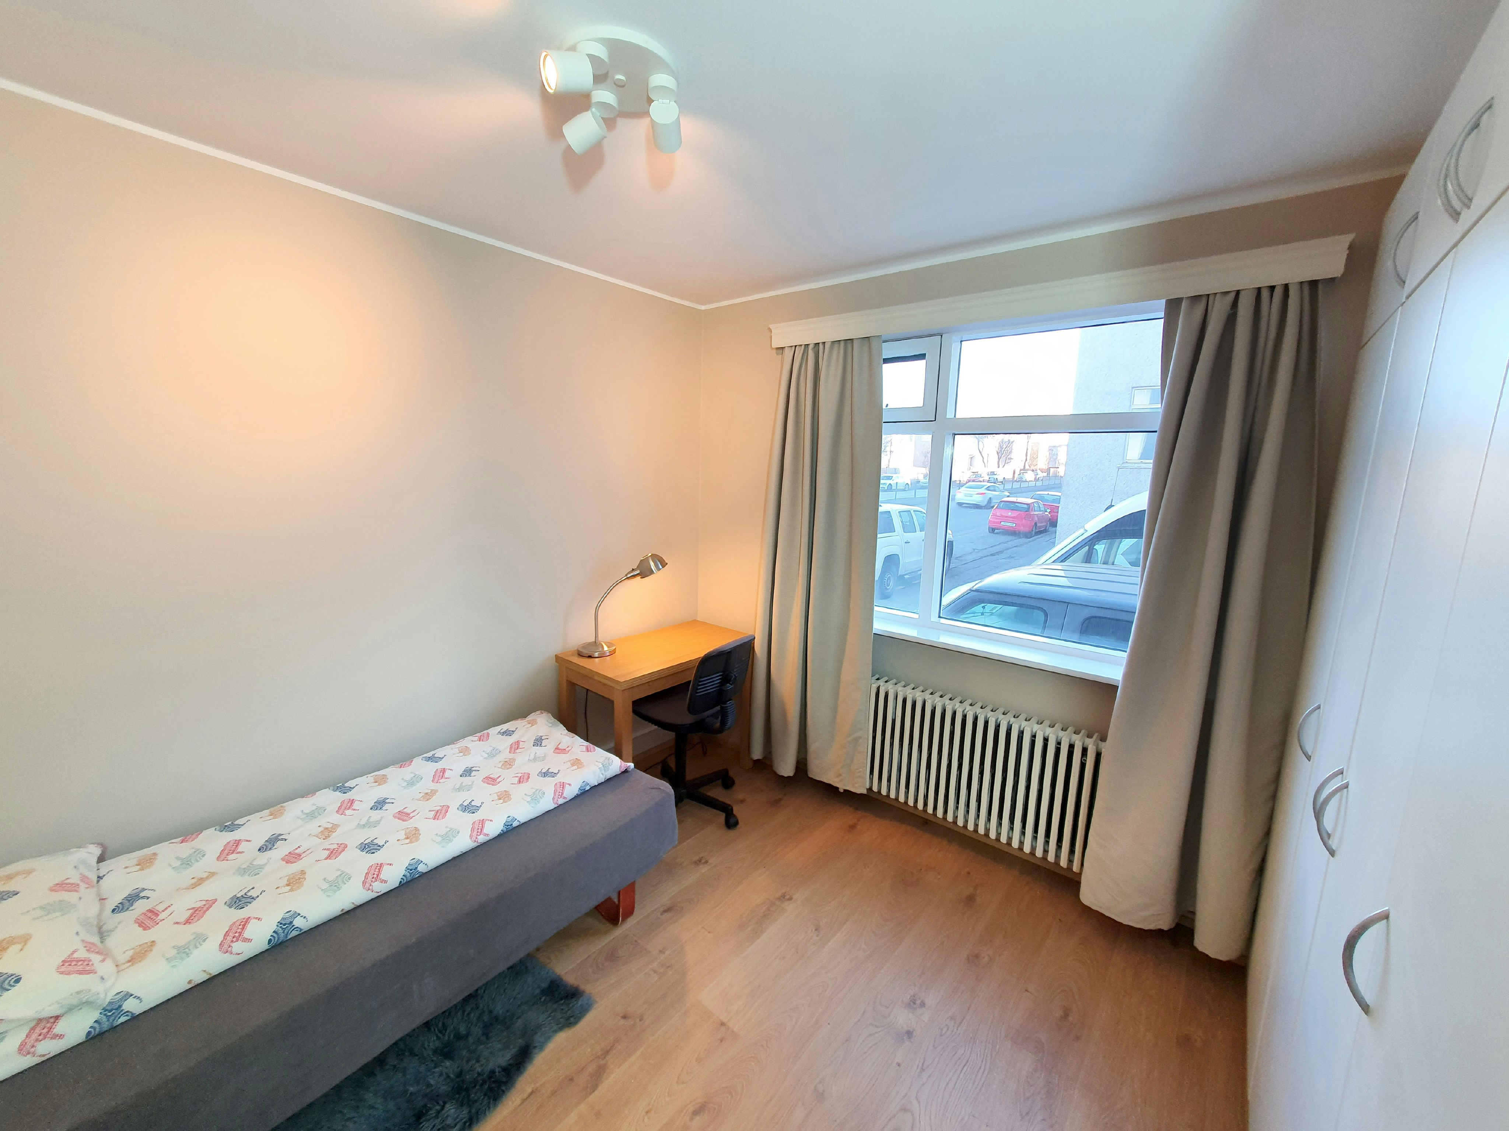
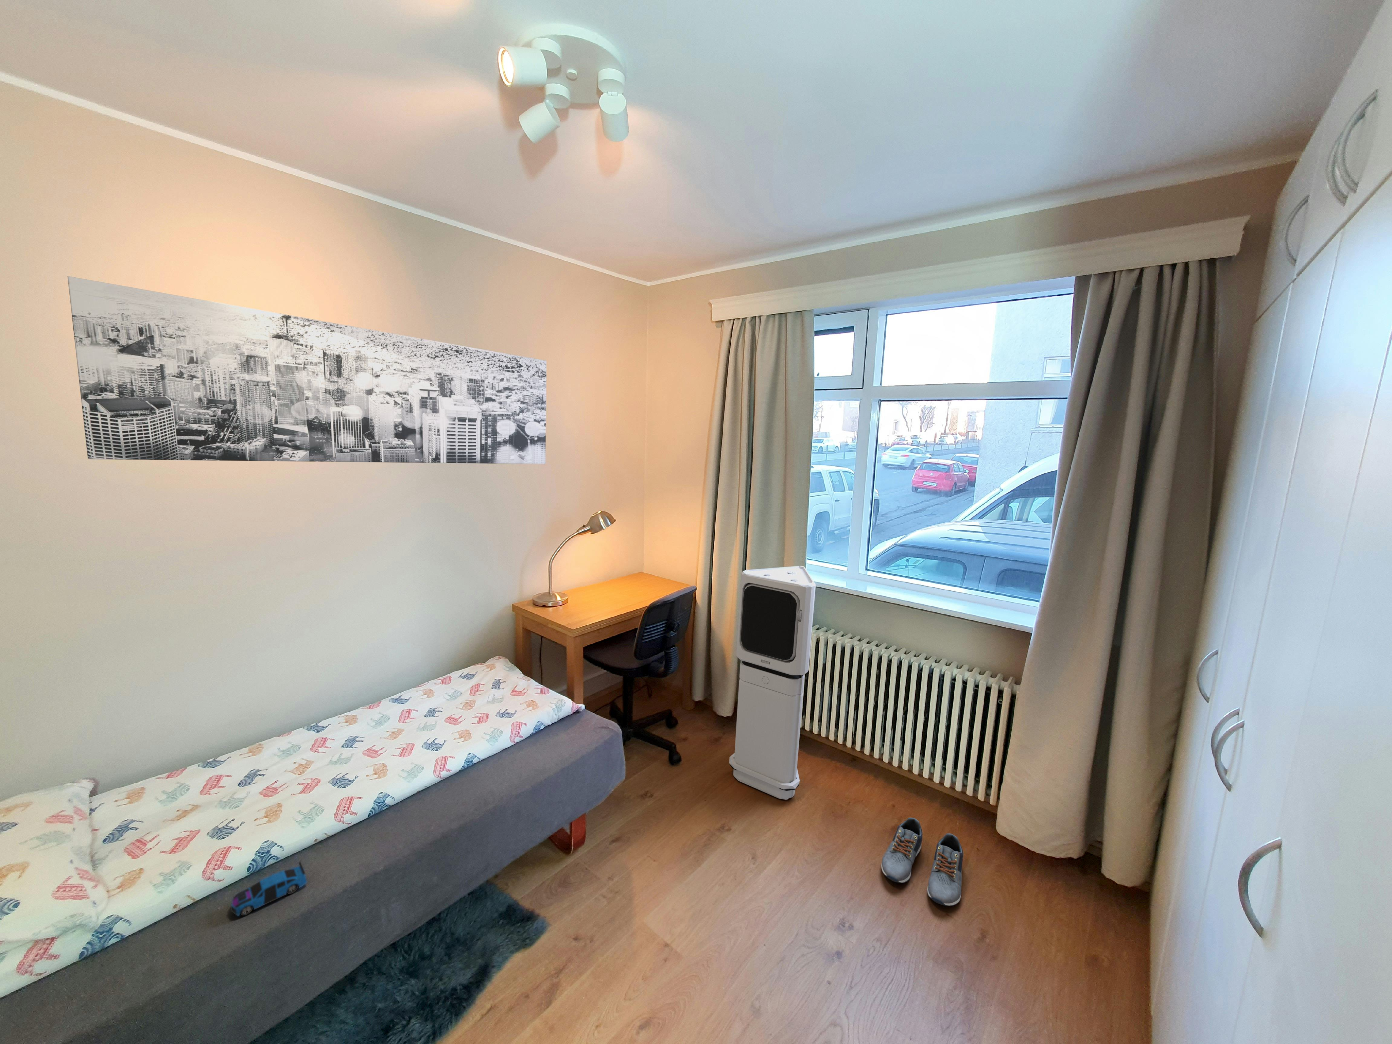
+ wall art [67,275,547,465]
+ toy car [230,861,308,916]
+ shoe [881,817,963,906]
+ air purifier [729,566,815,799]
